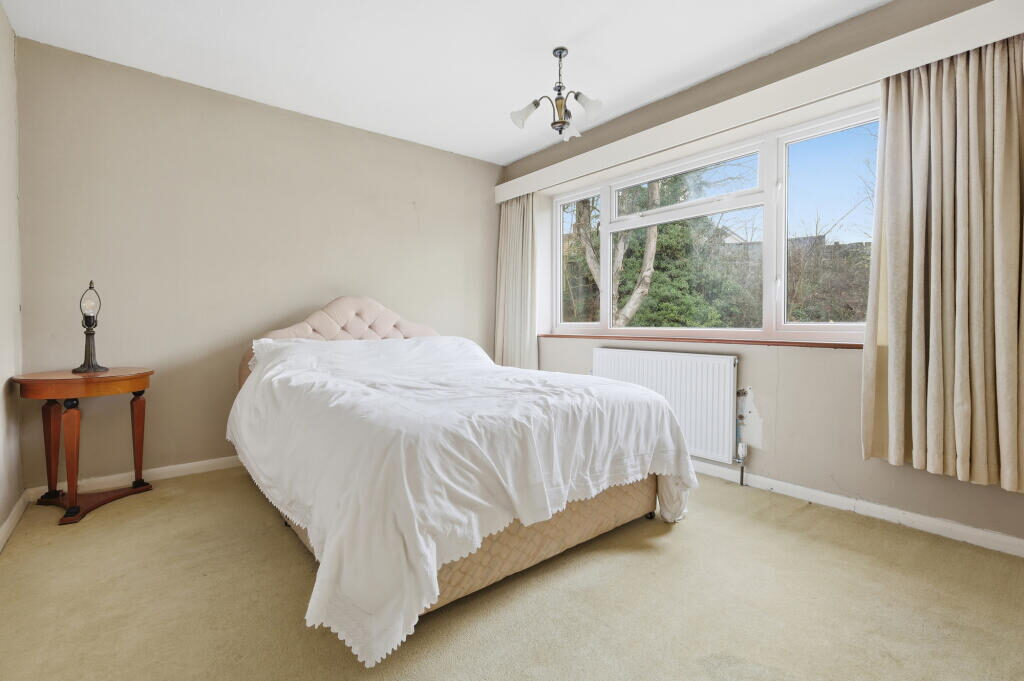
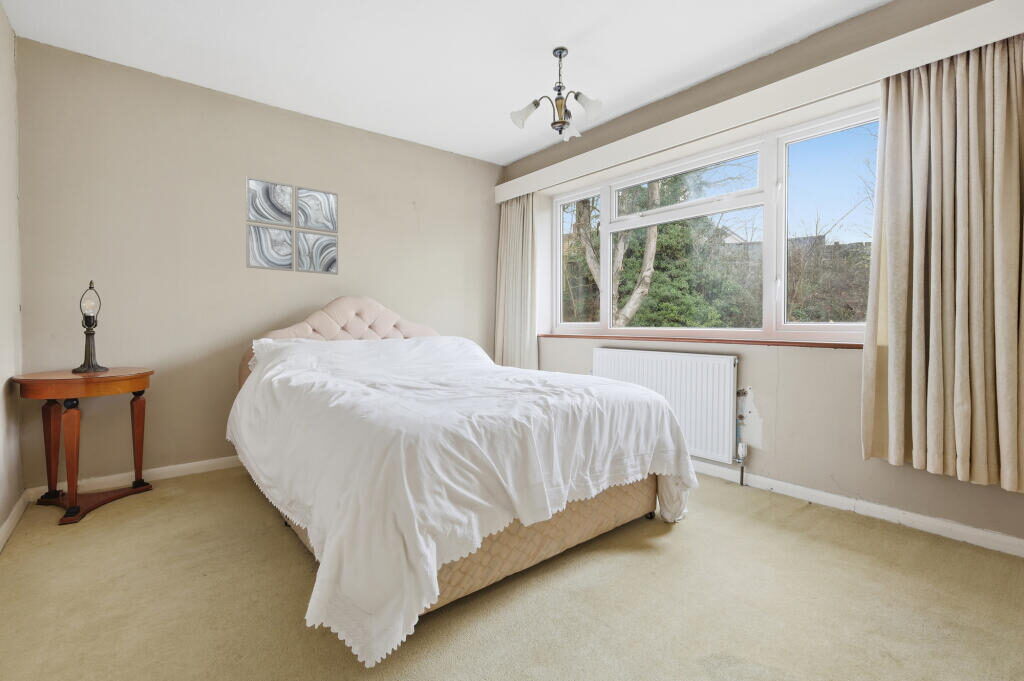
+ wall art [245,176,339,276]
